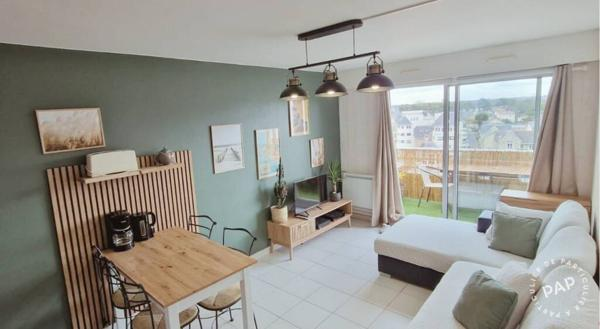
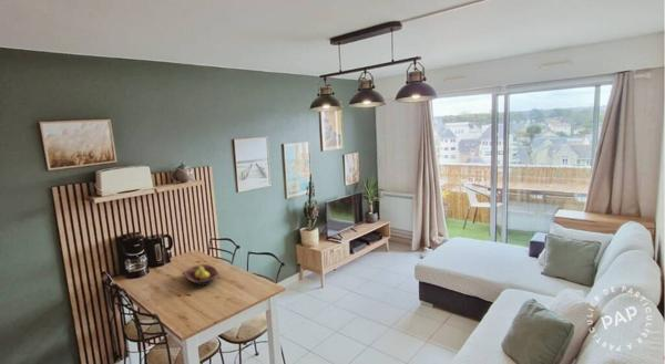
+ fruit bowl [183,263,221,287]
